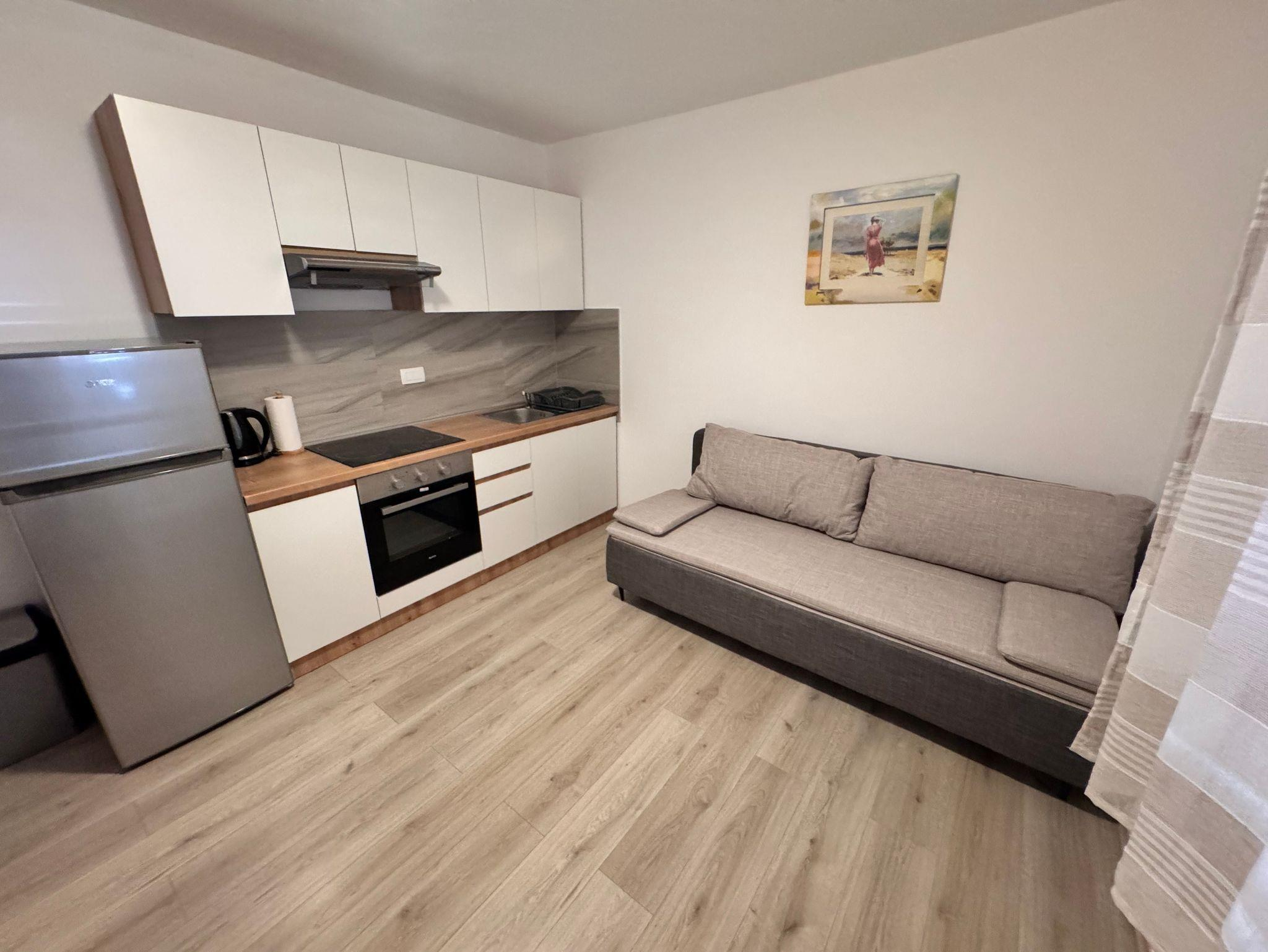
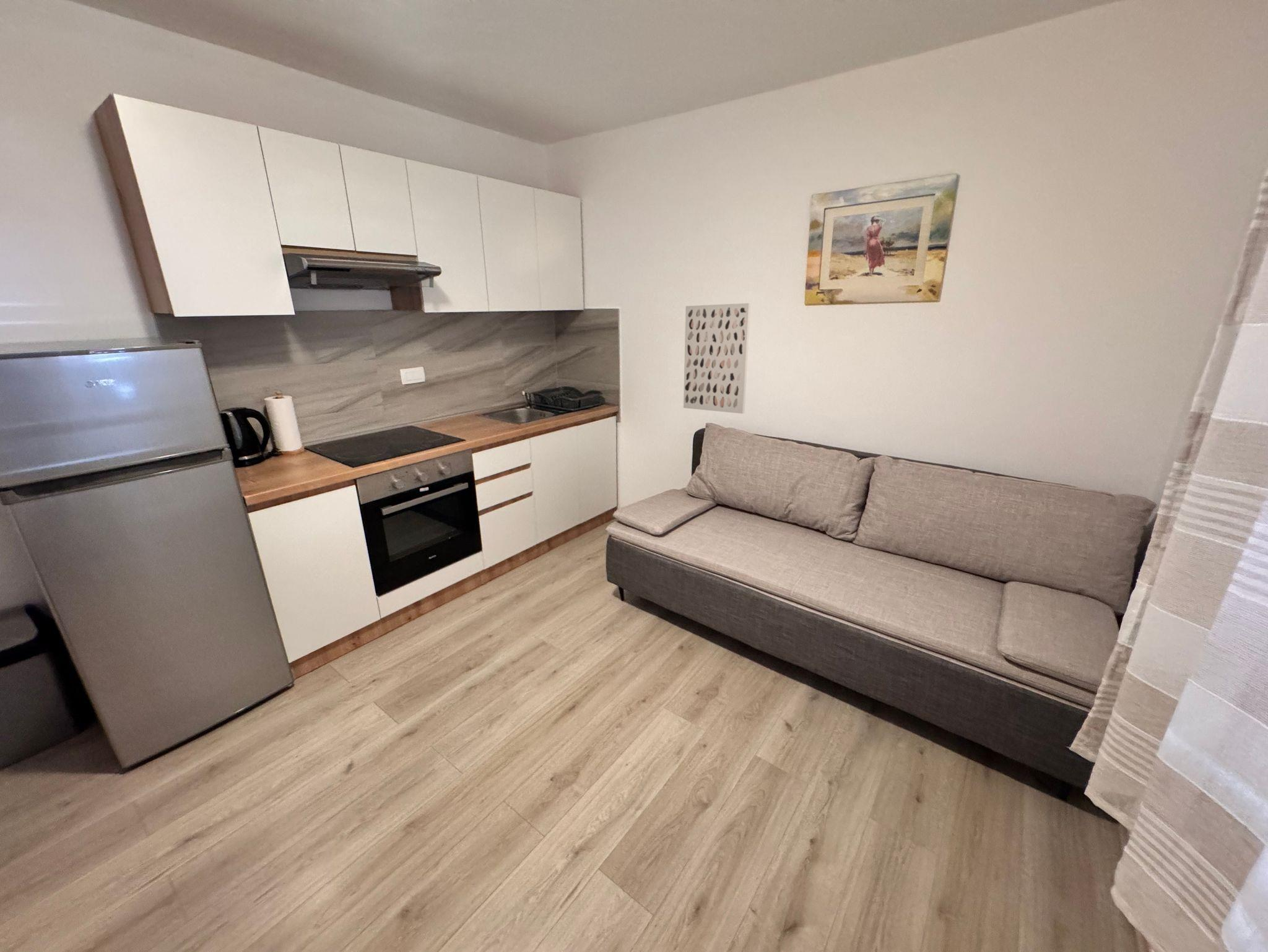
+ wall art [683,303,751,414]
